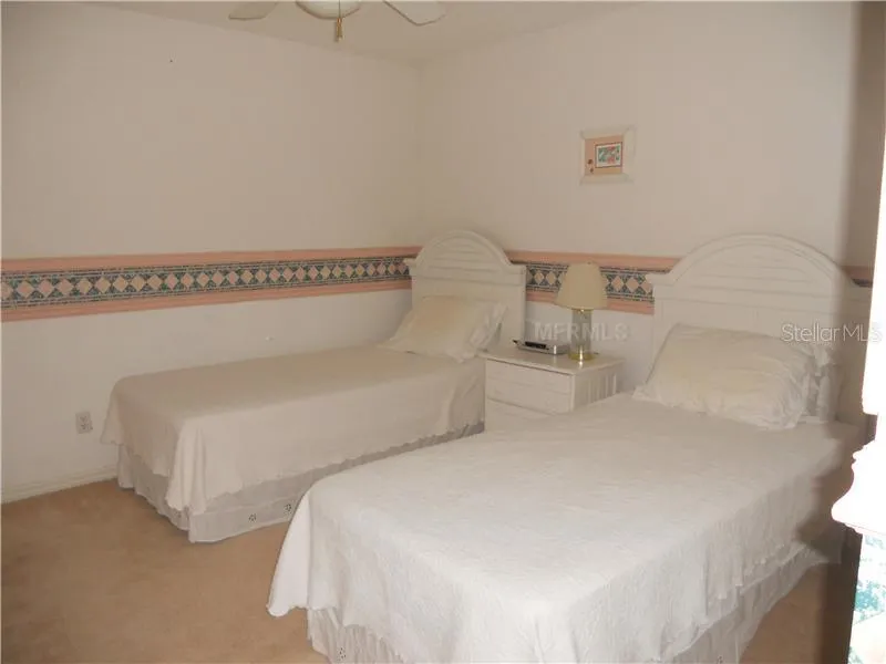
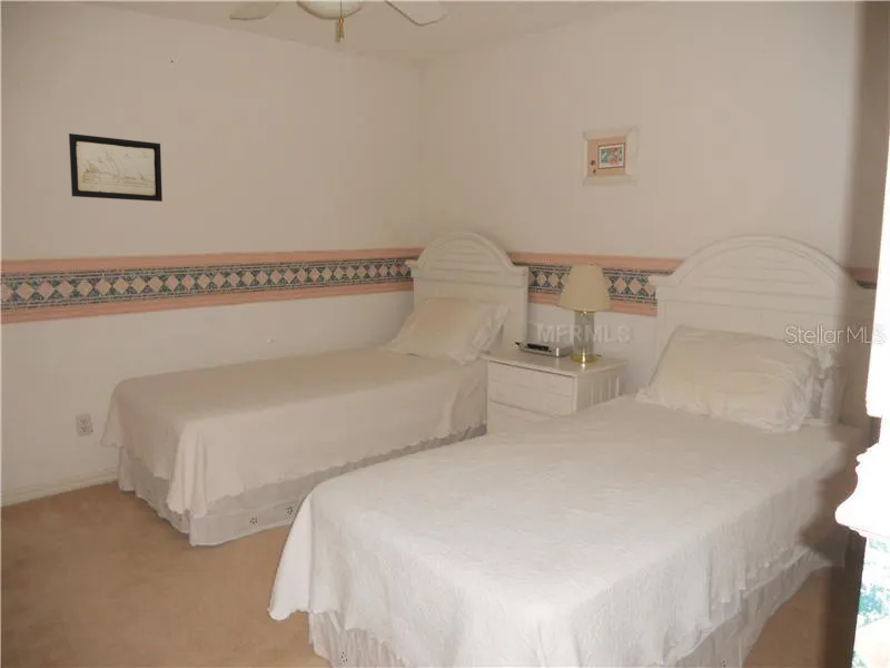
+ wall art [68,132,164,203]
